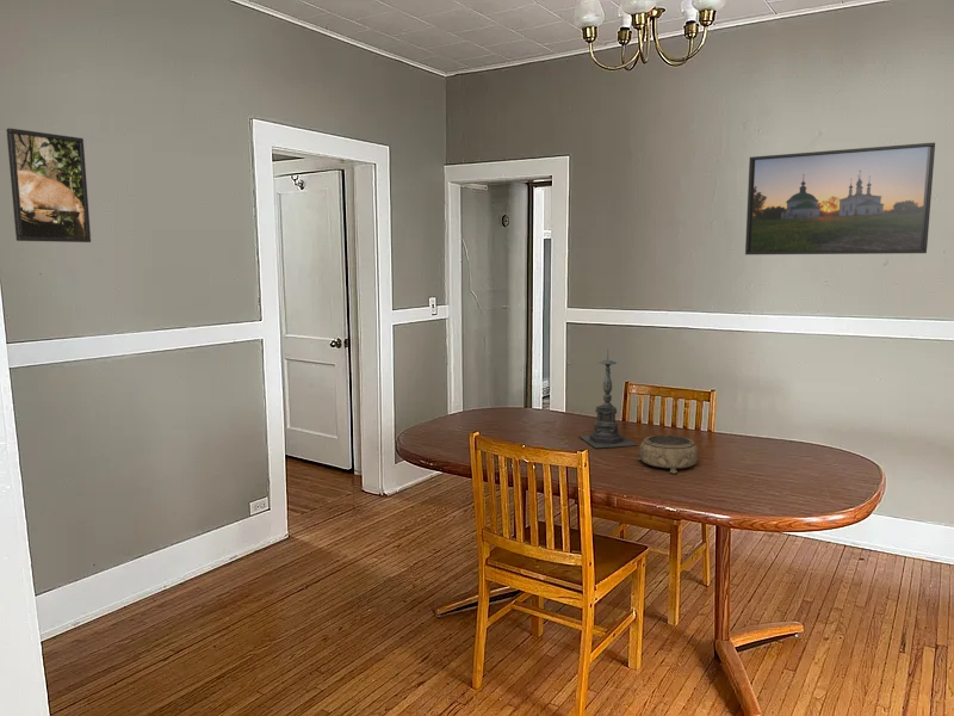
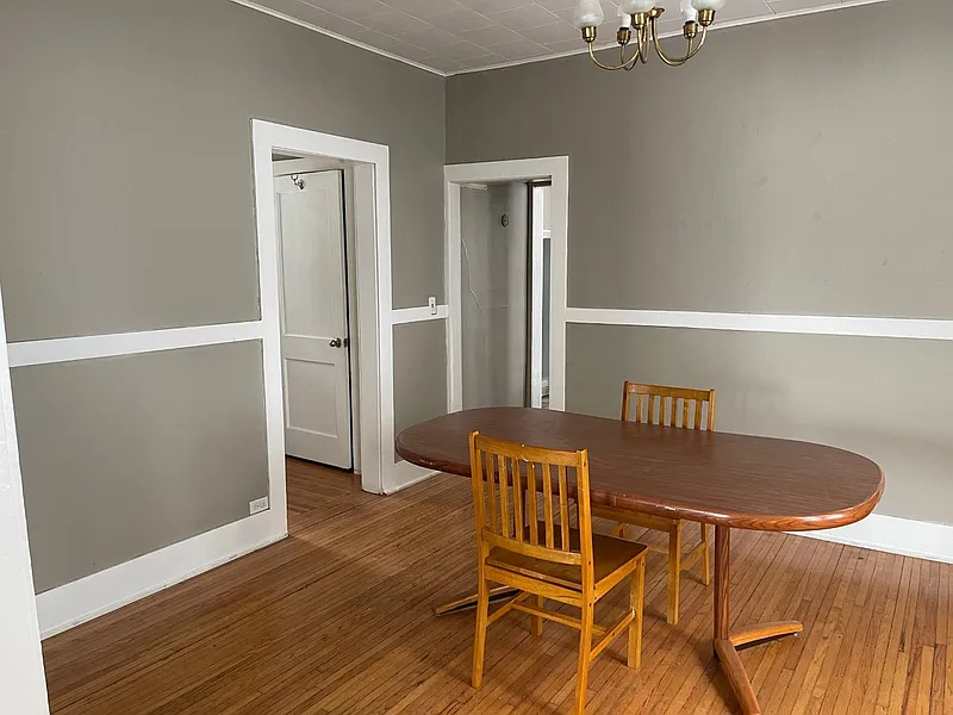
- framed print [6,126,92,243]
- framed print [744,141,936,255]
- candle holder [578,350,638,449]
- decorative bowl [637,434,699,475]
